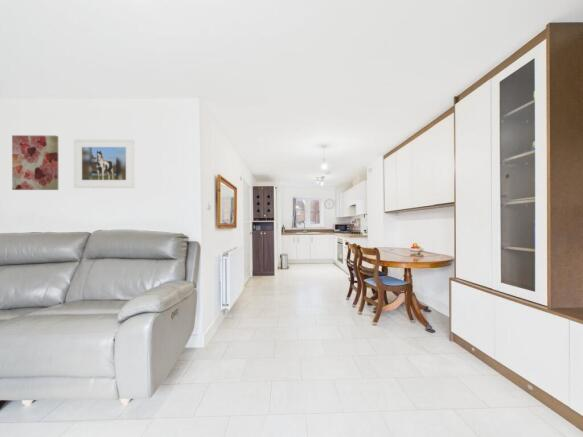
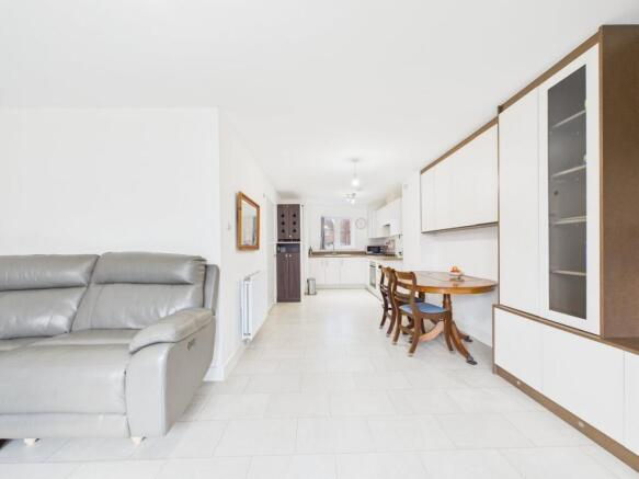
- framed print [73,138,136,189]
- wall art [11,134,59,191]
